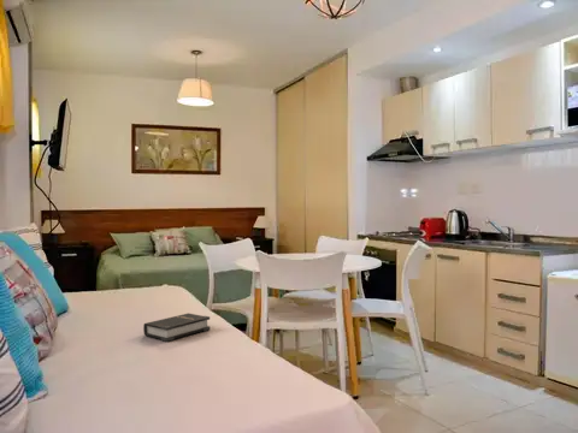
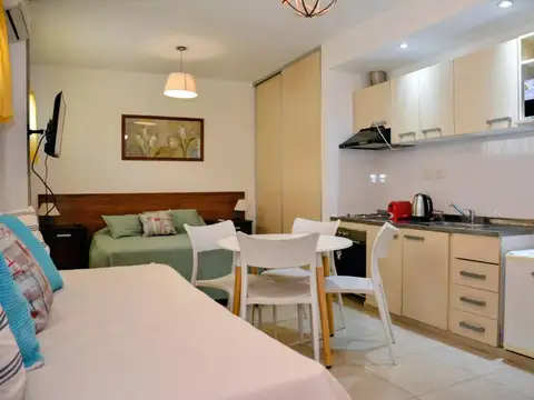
- hardback book [142,313,211,343]
